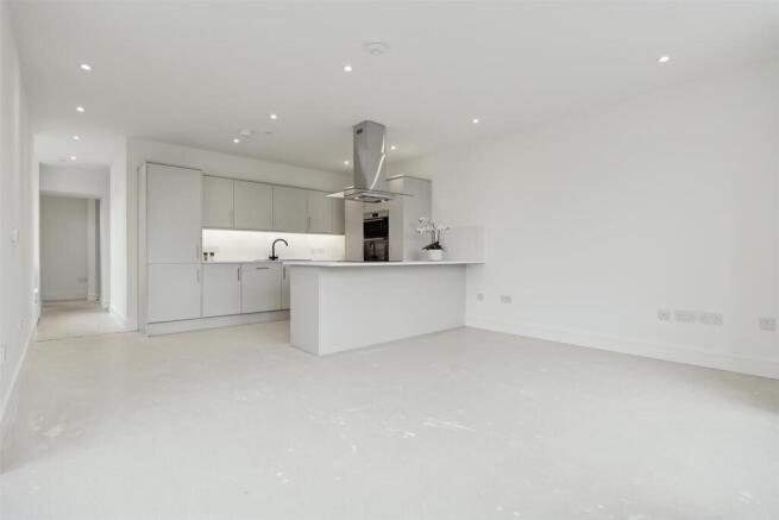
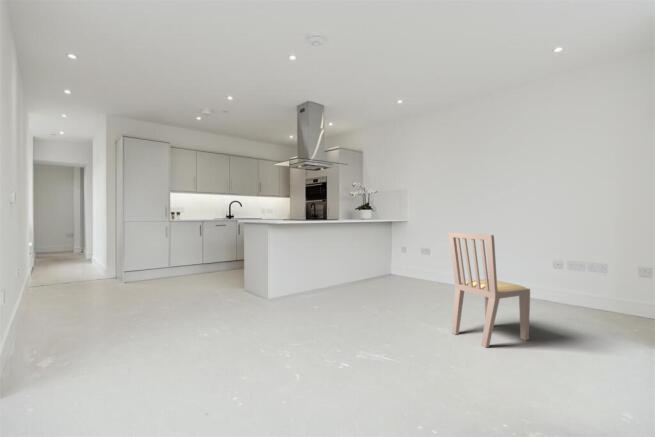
+ dining chair [447,231,531,349]
